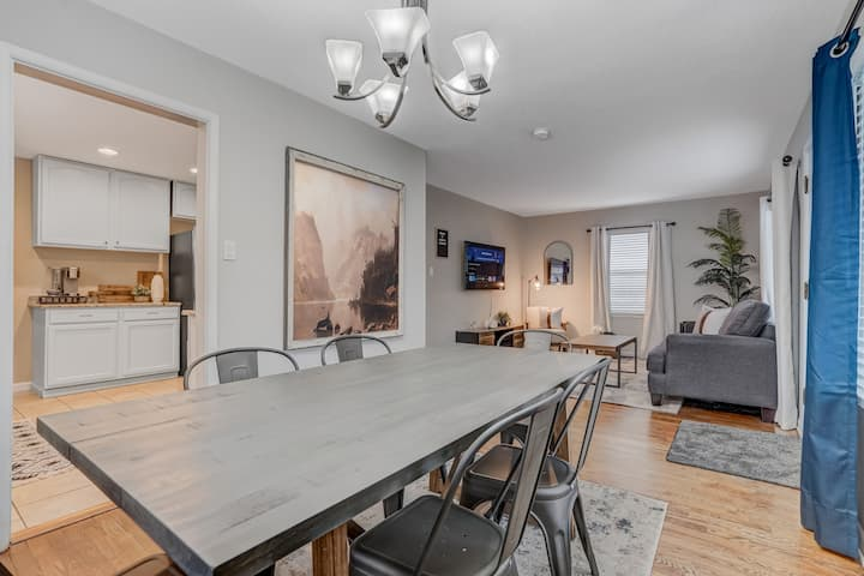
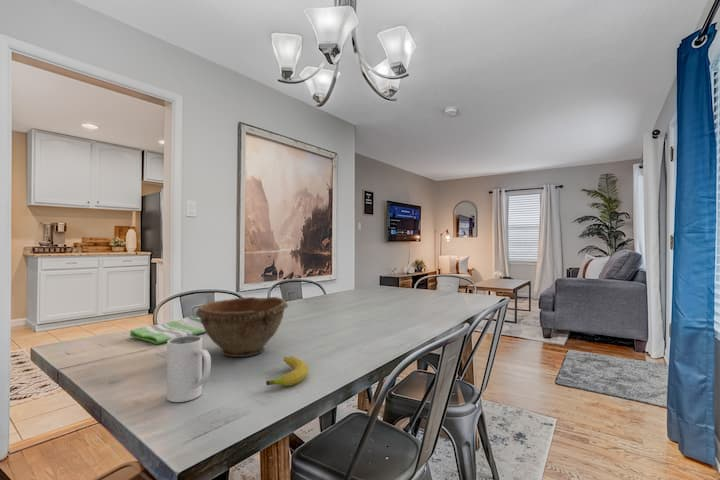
+ fruit [265,356,309,387]
+ bowl [195,296,289,358]
+ dish towel [129,315,206,345]
+ mug [166,335,212,403]
